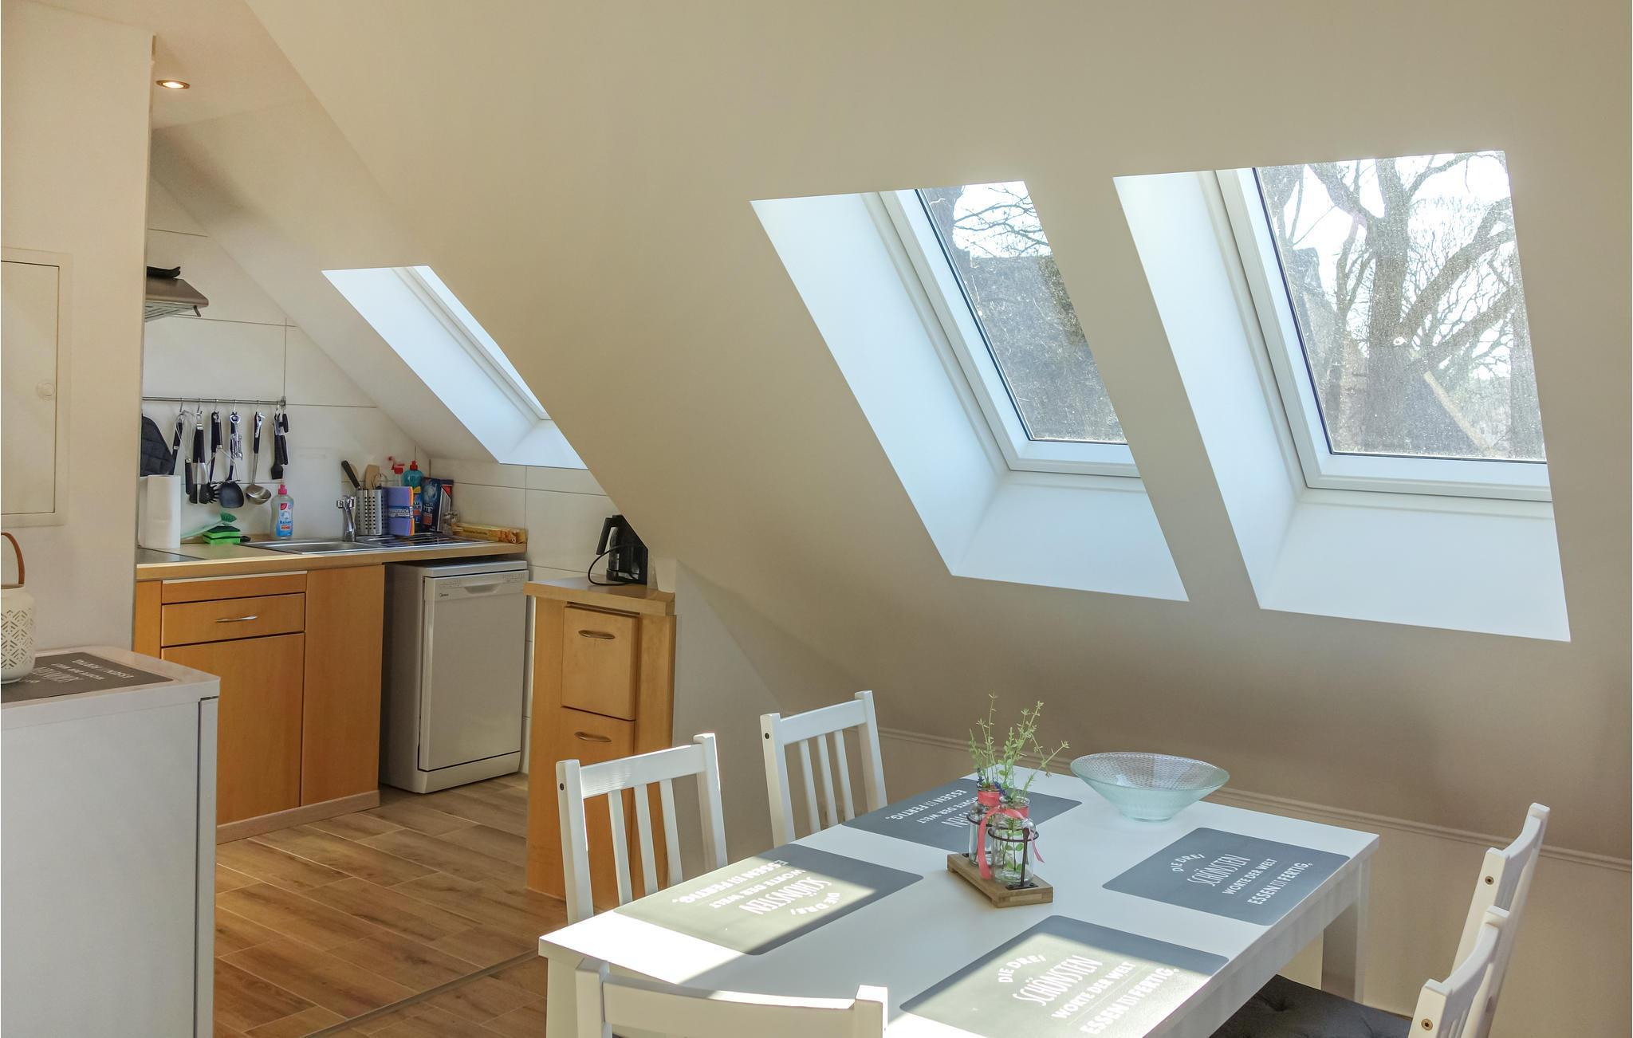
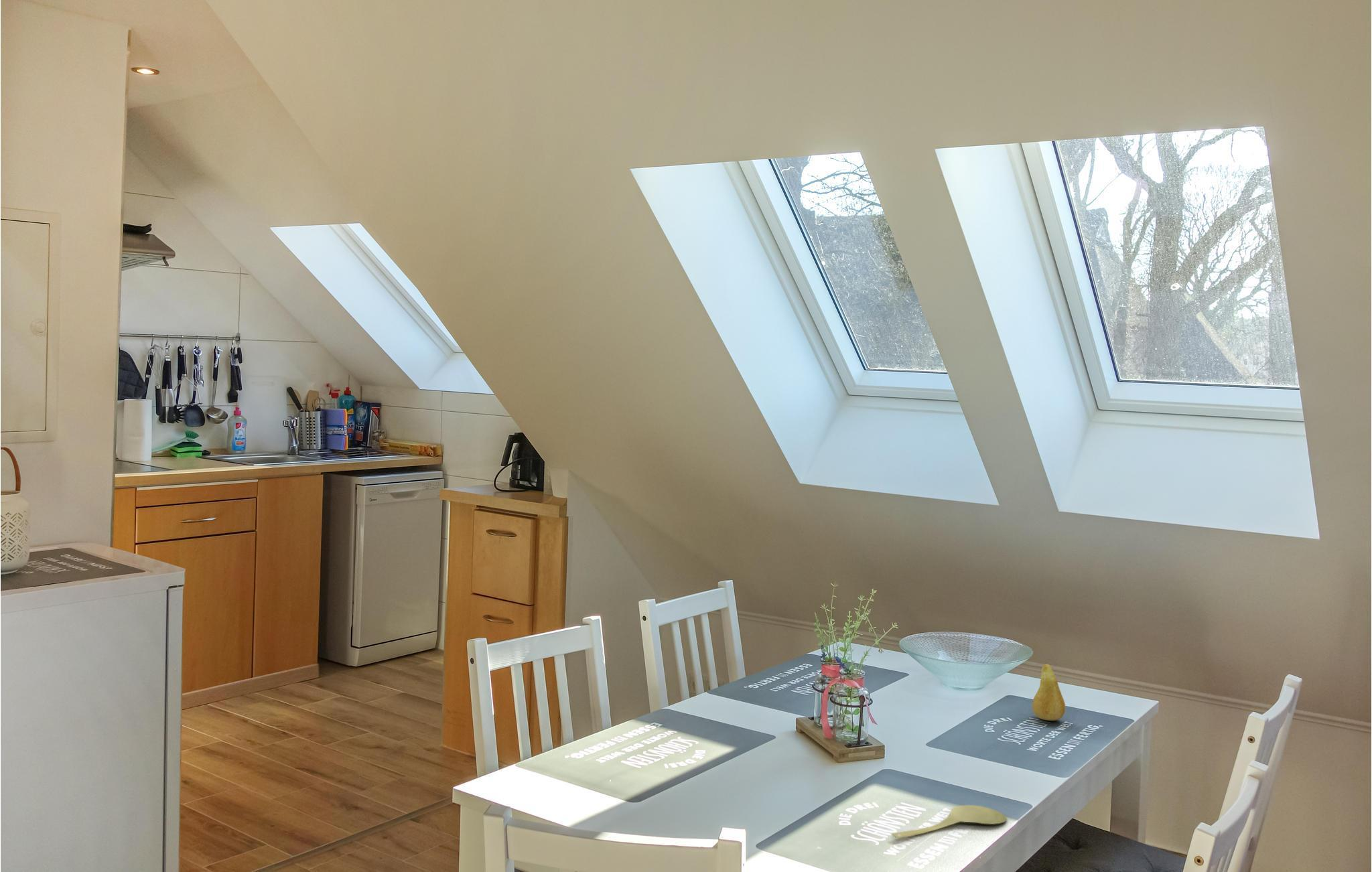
+ fruit [1032,662,1066,721]
+ spoon [891,804,1008,839]
